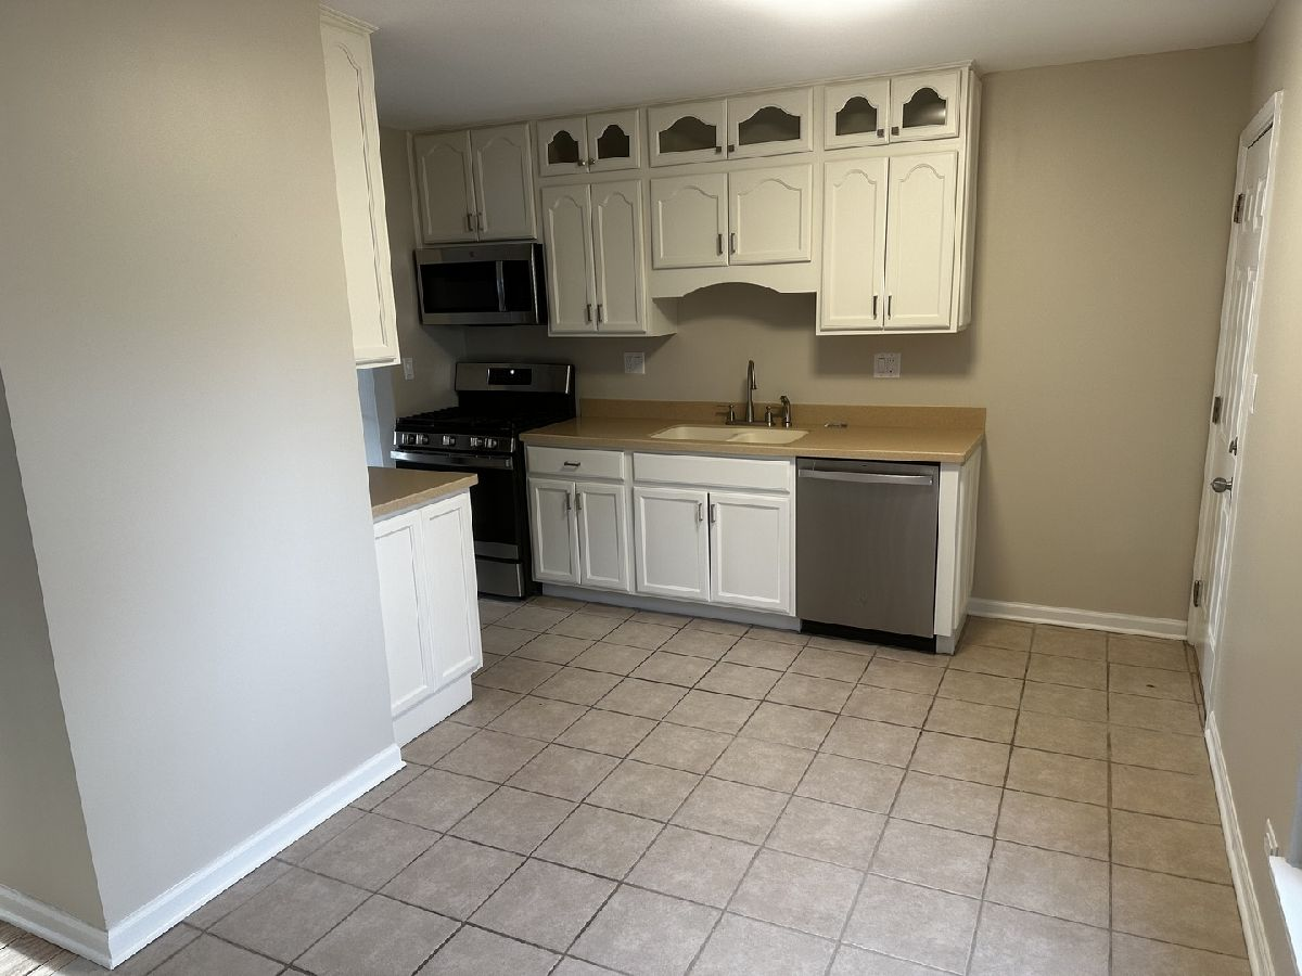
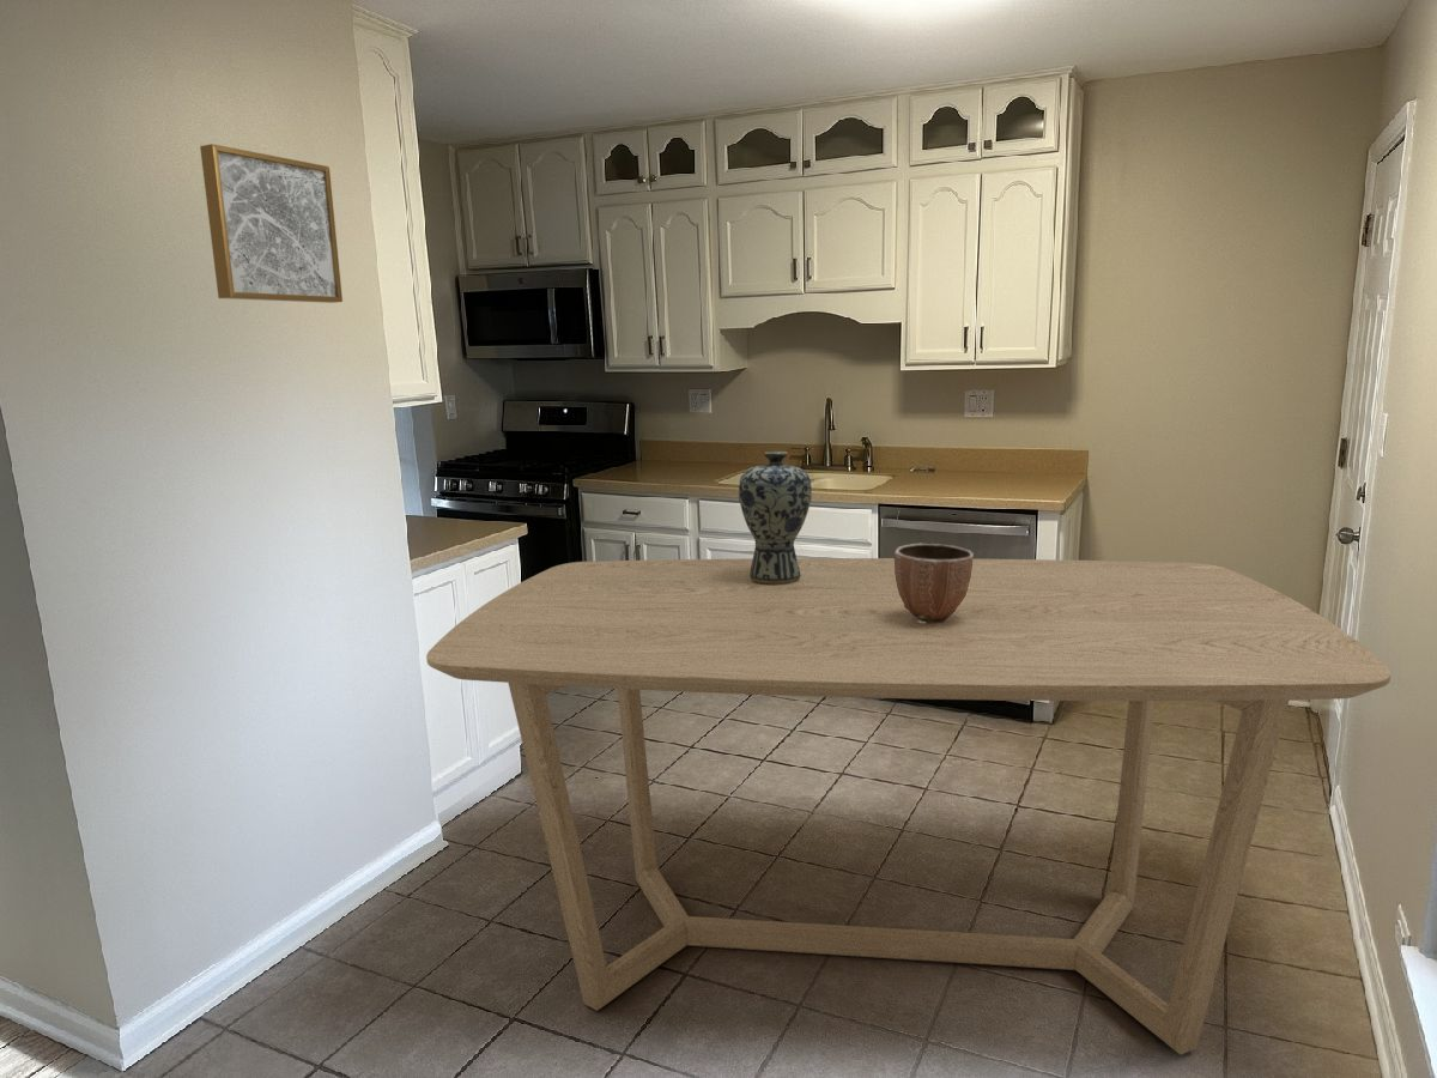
+ wall art [199,143,344,304]
+ dining table [425,557,1391,1055]
+ decorative bowl [893,543,975,623]
+ vase [738,450,813,585]
